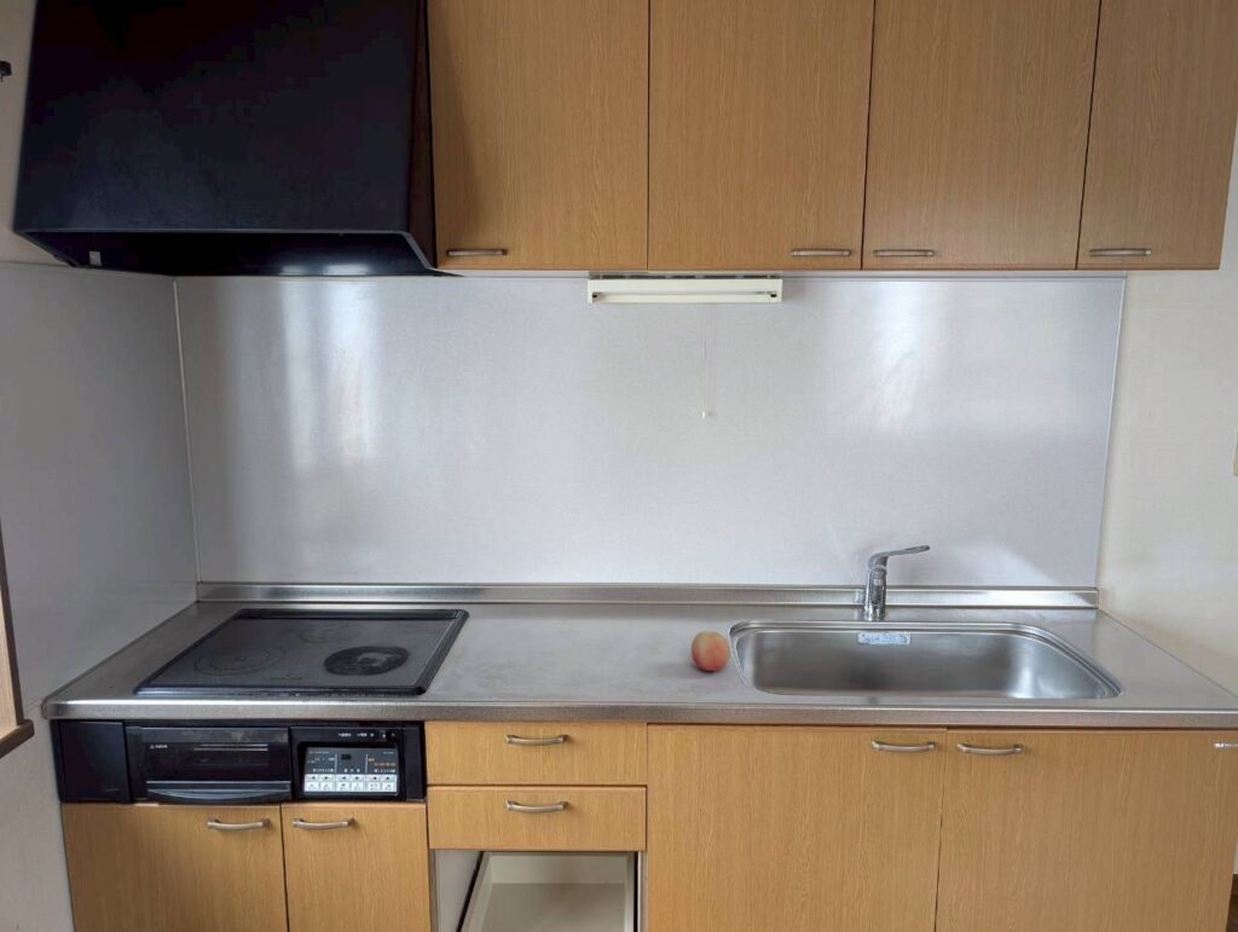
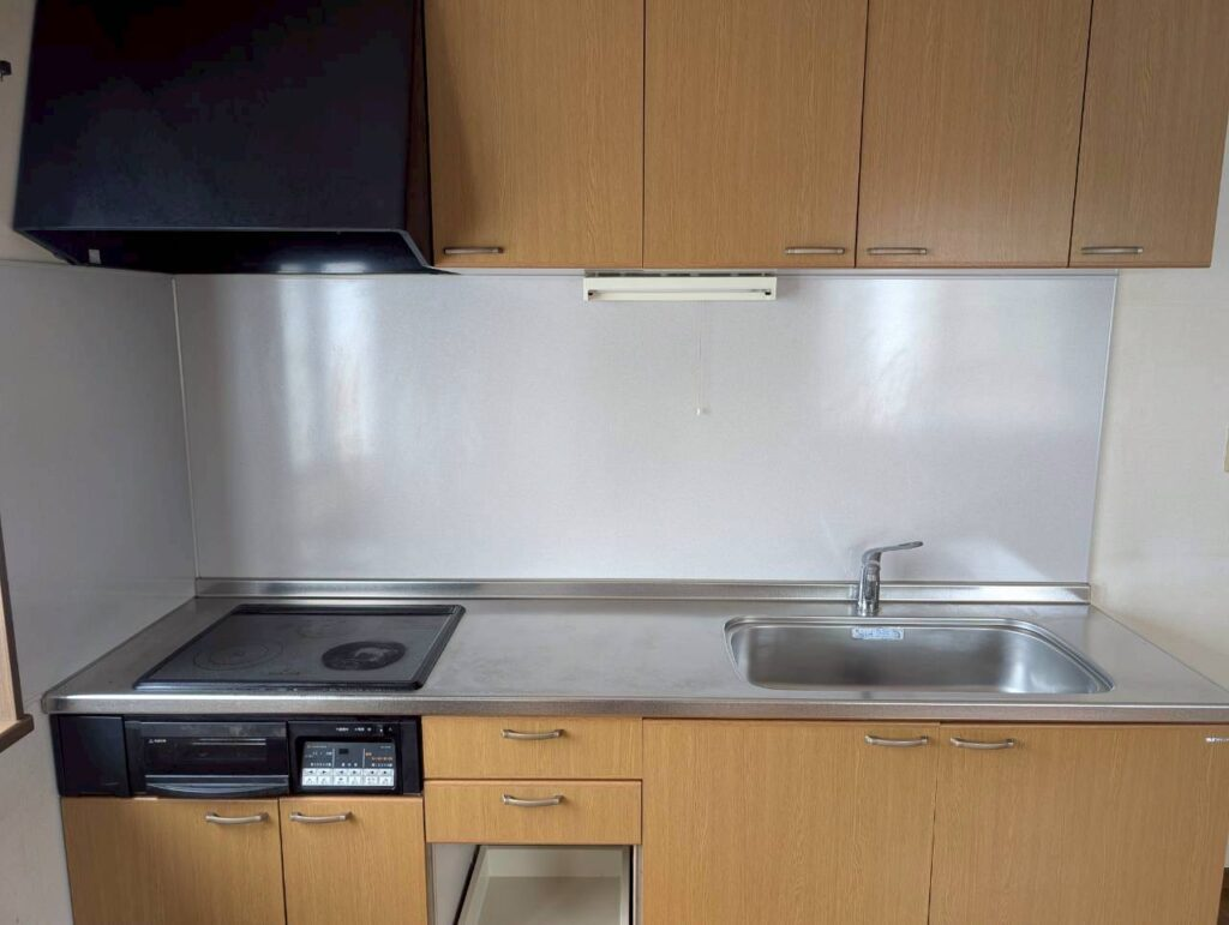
- fruit [690,630,731,672]
